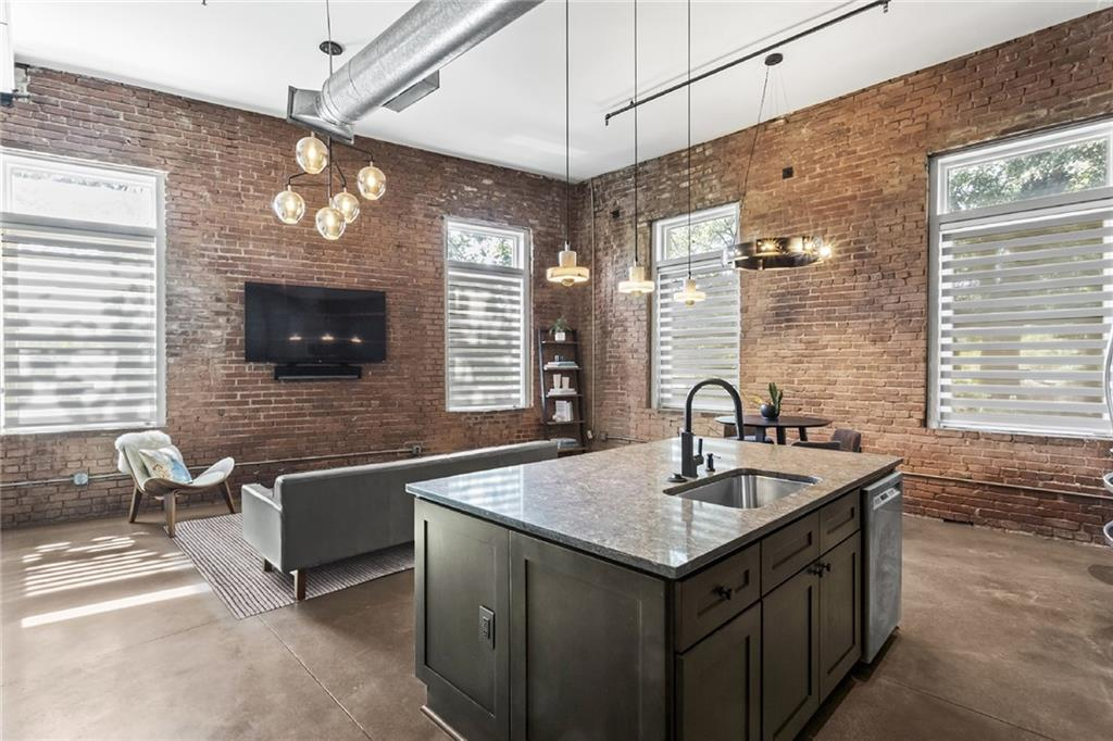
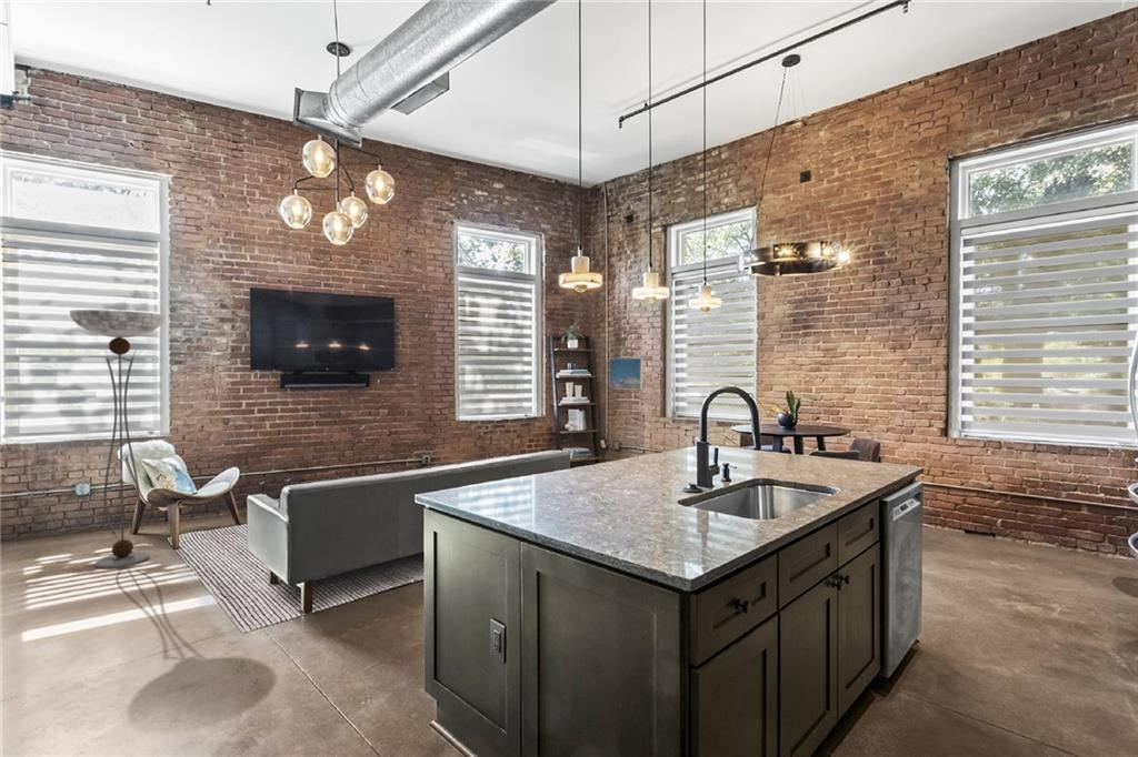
+ floor lamp [69,309,166,569]
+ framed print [608,357,643,391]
